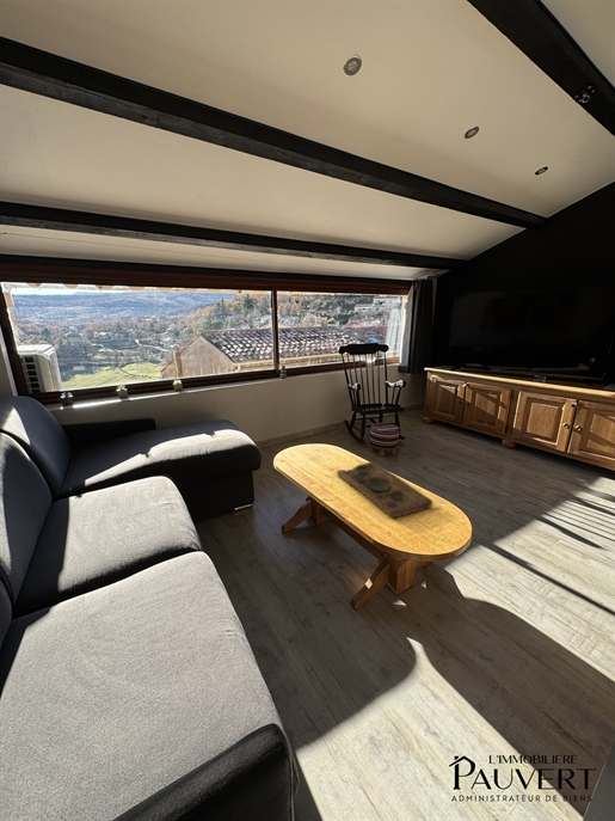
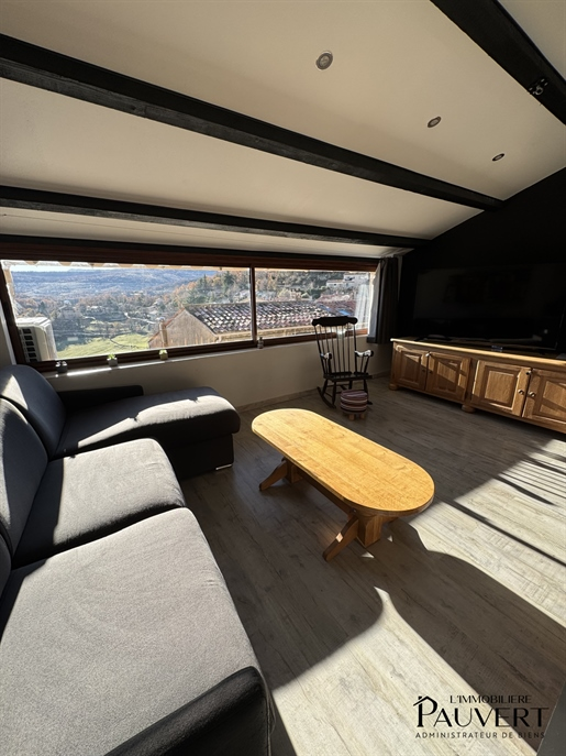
- decorative tray [336,460,433,519]
